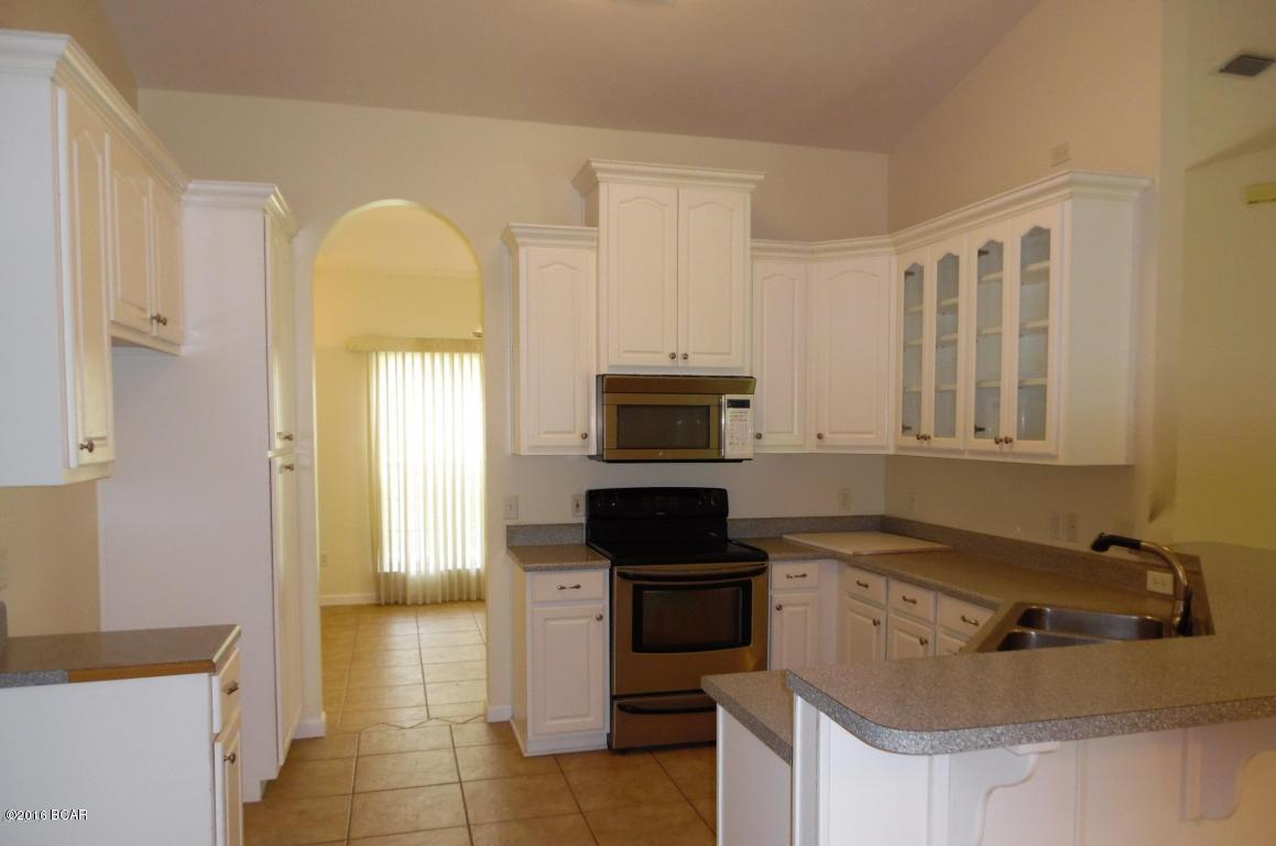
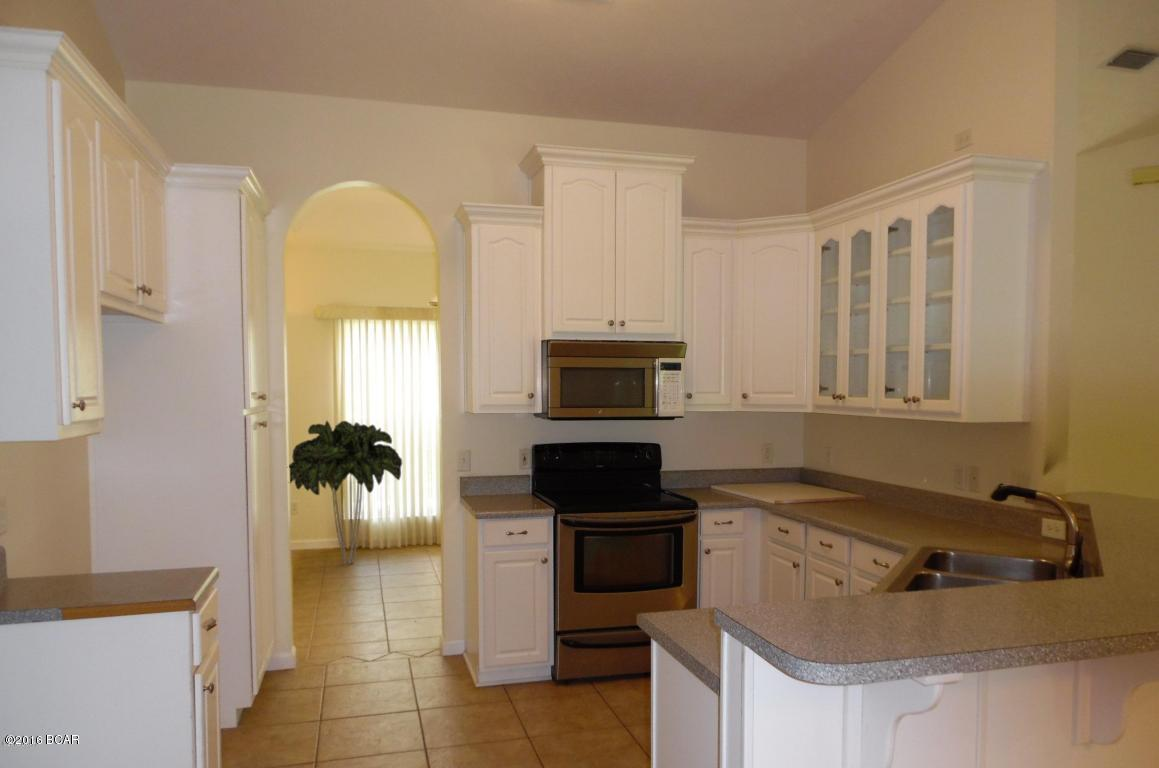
+ indoor plant [288,420,403,566]
